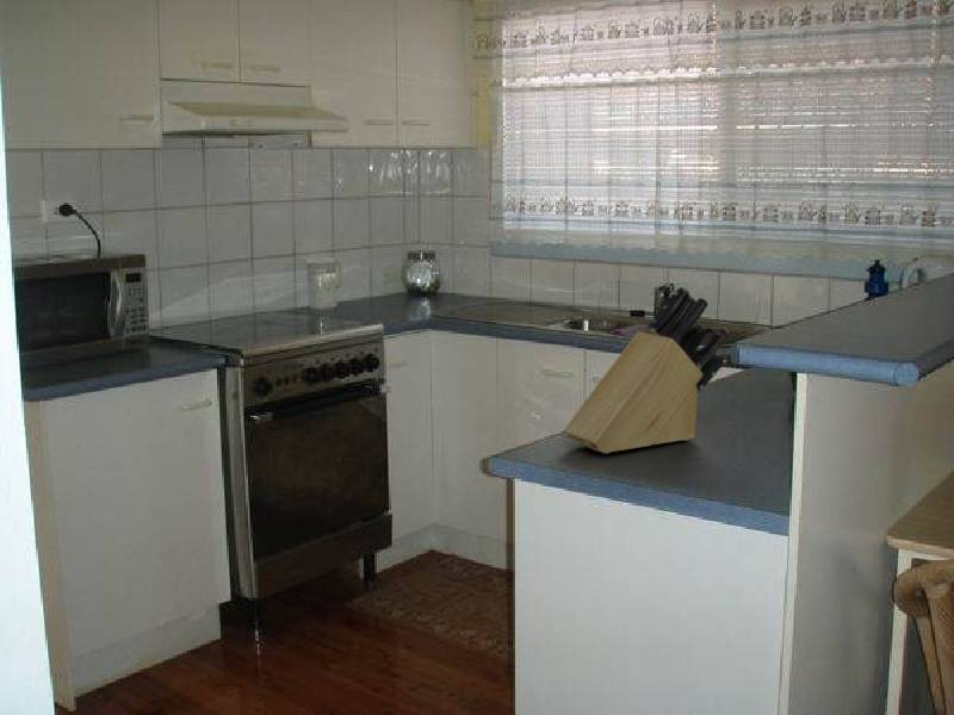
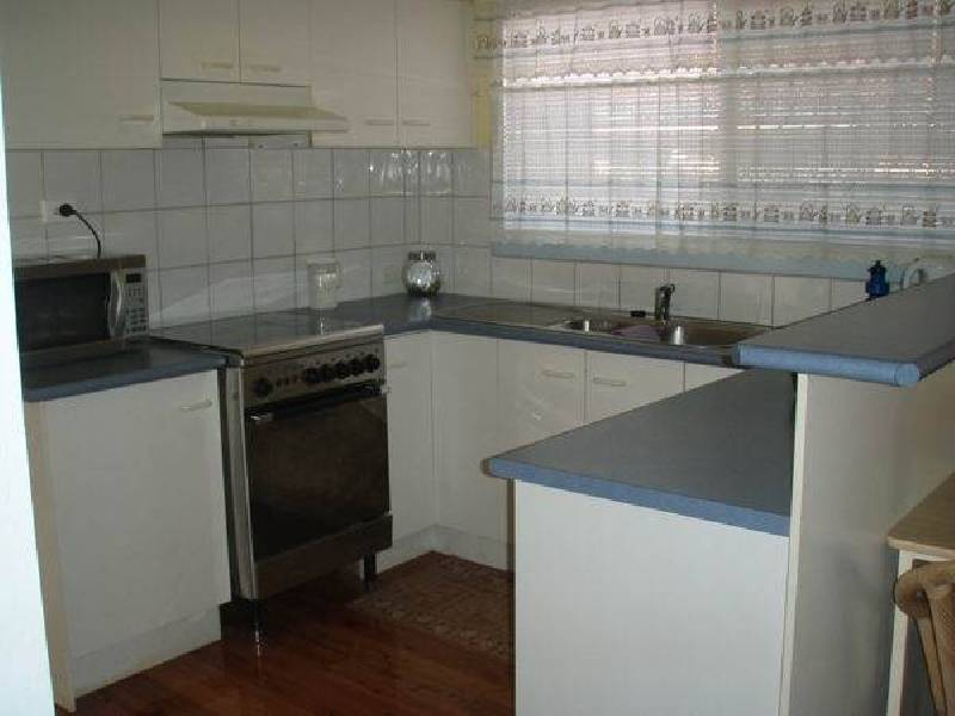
- knife block [562,285,731,454]
